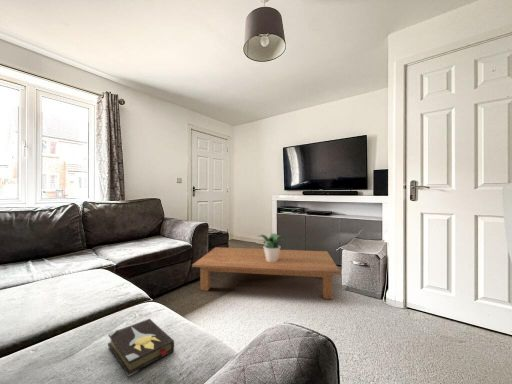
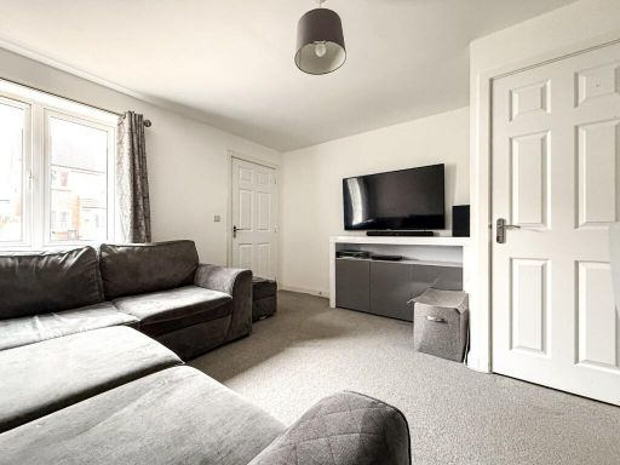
- hardback book [107,318,175,377]
- coffee table [191,246,342,300]
- potted plant [258,233,287,262]
